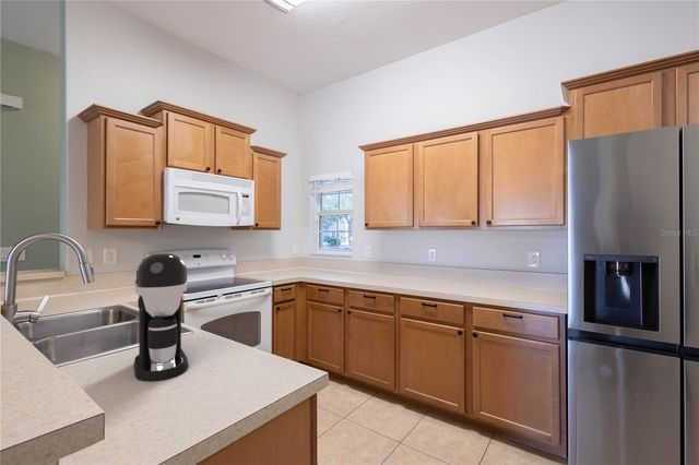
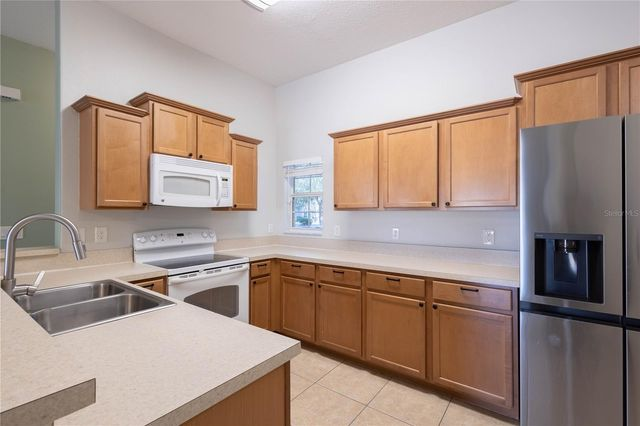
- coffee maker [133,252,189,382]
